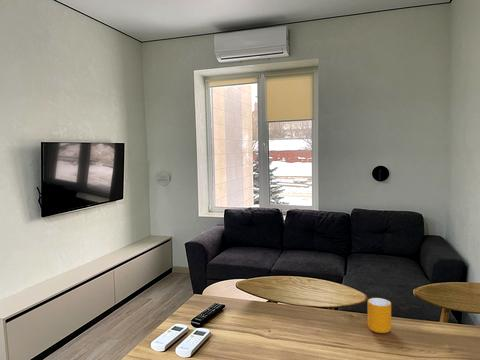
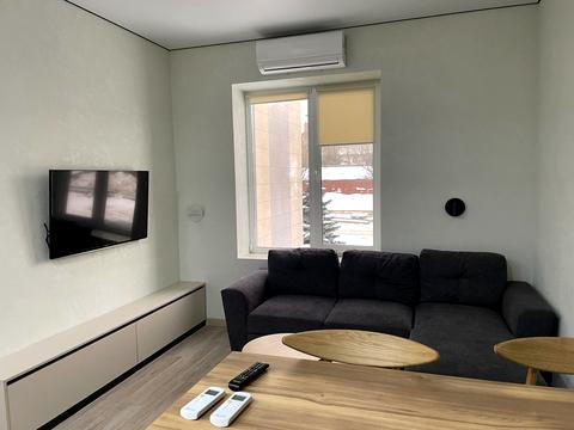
- mug [367,297,392,334]
